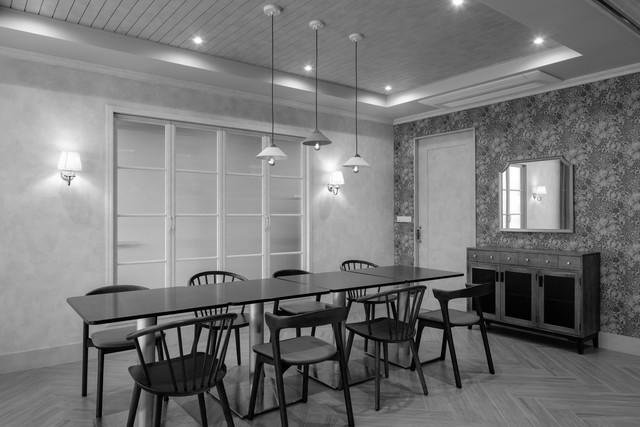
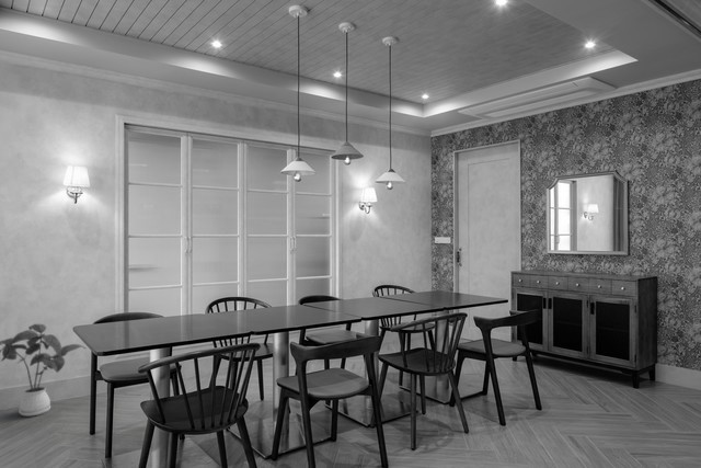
+ house plant [0,323,87,418]
